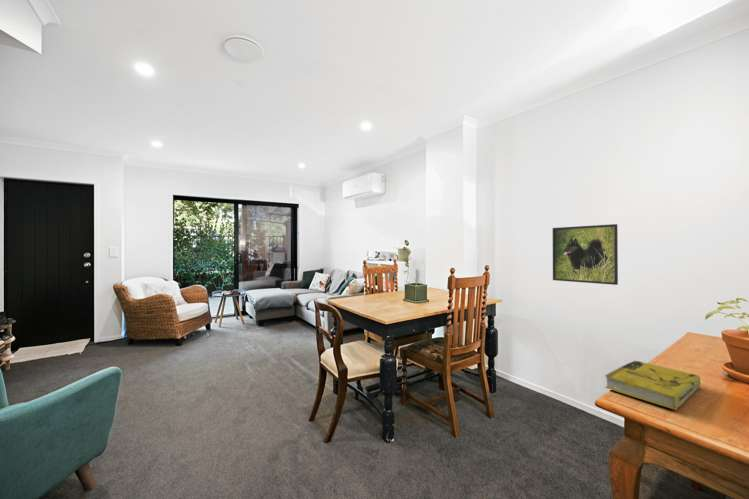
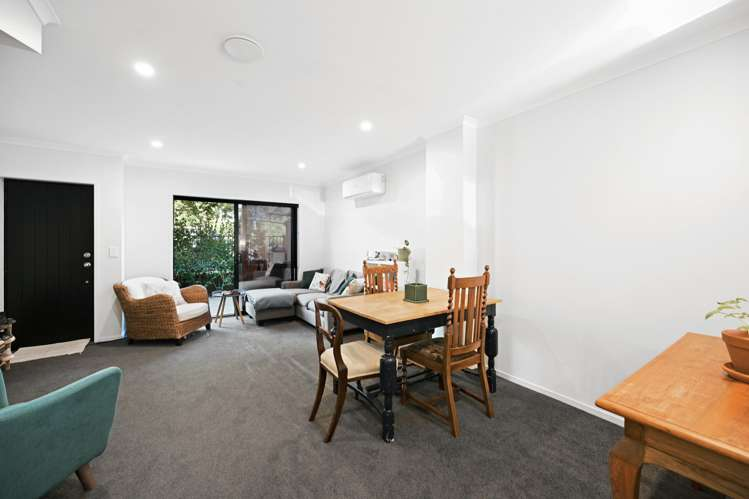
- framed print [551,223,619,286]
- book [603,360,701,411]
